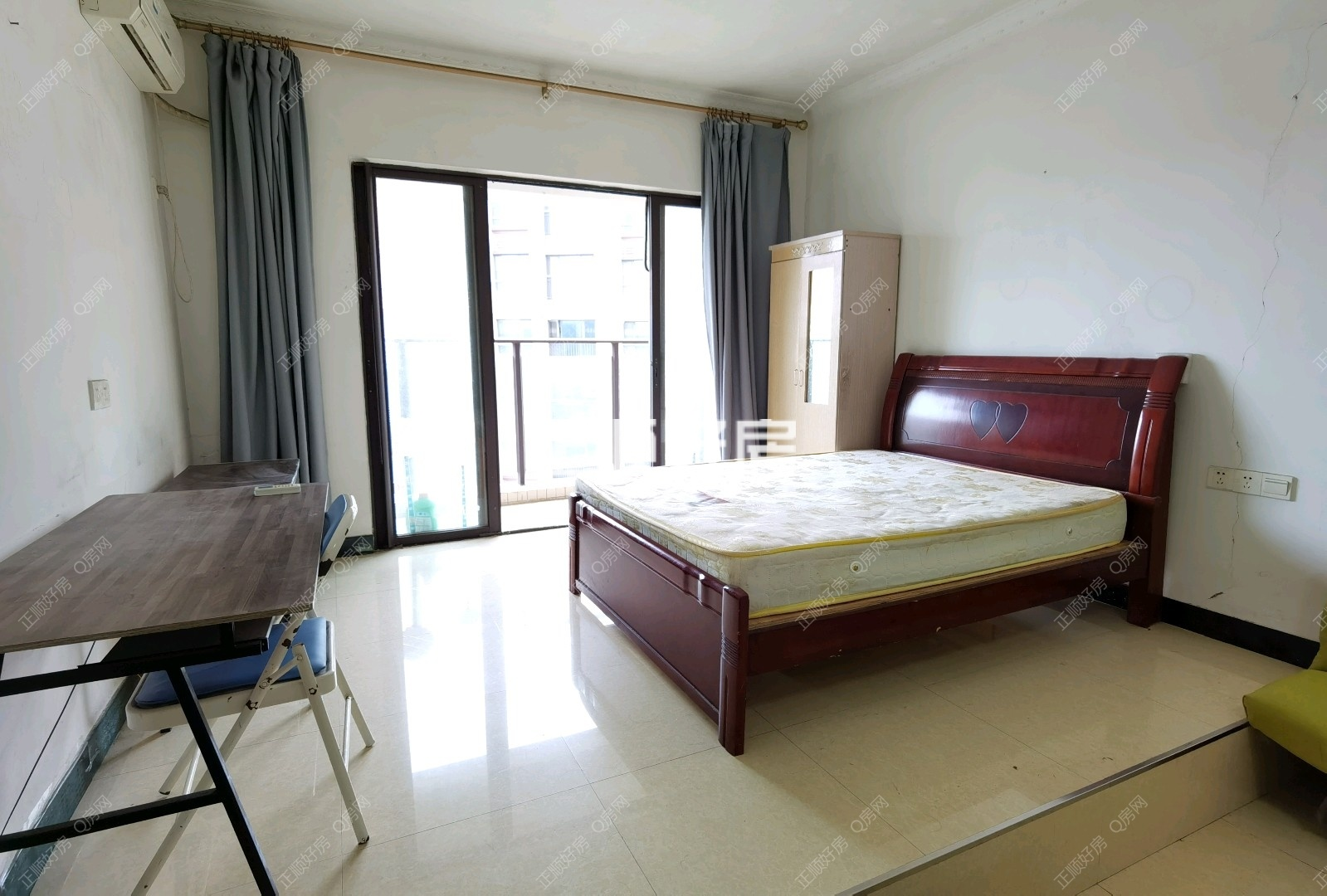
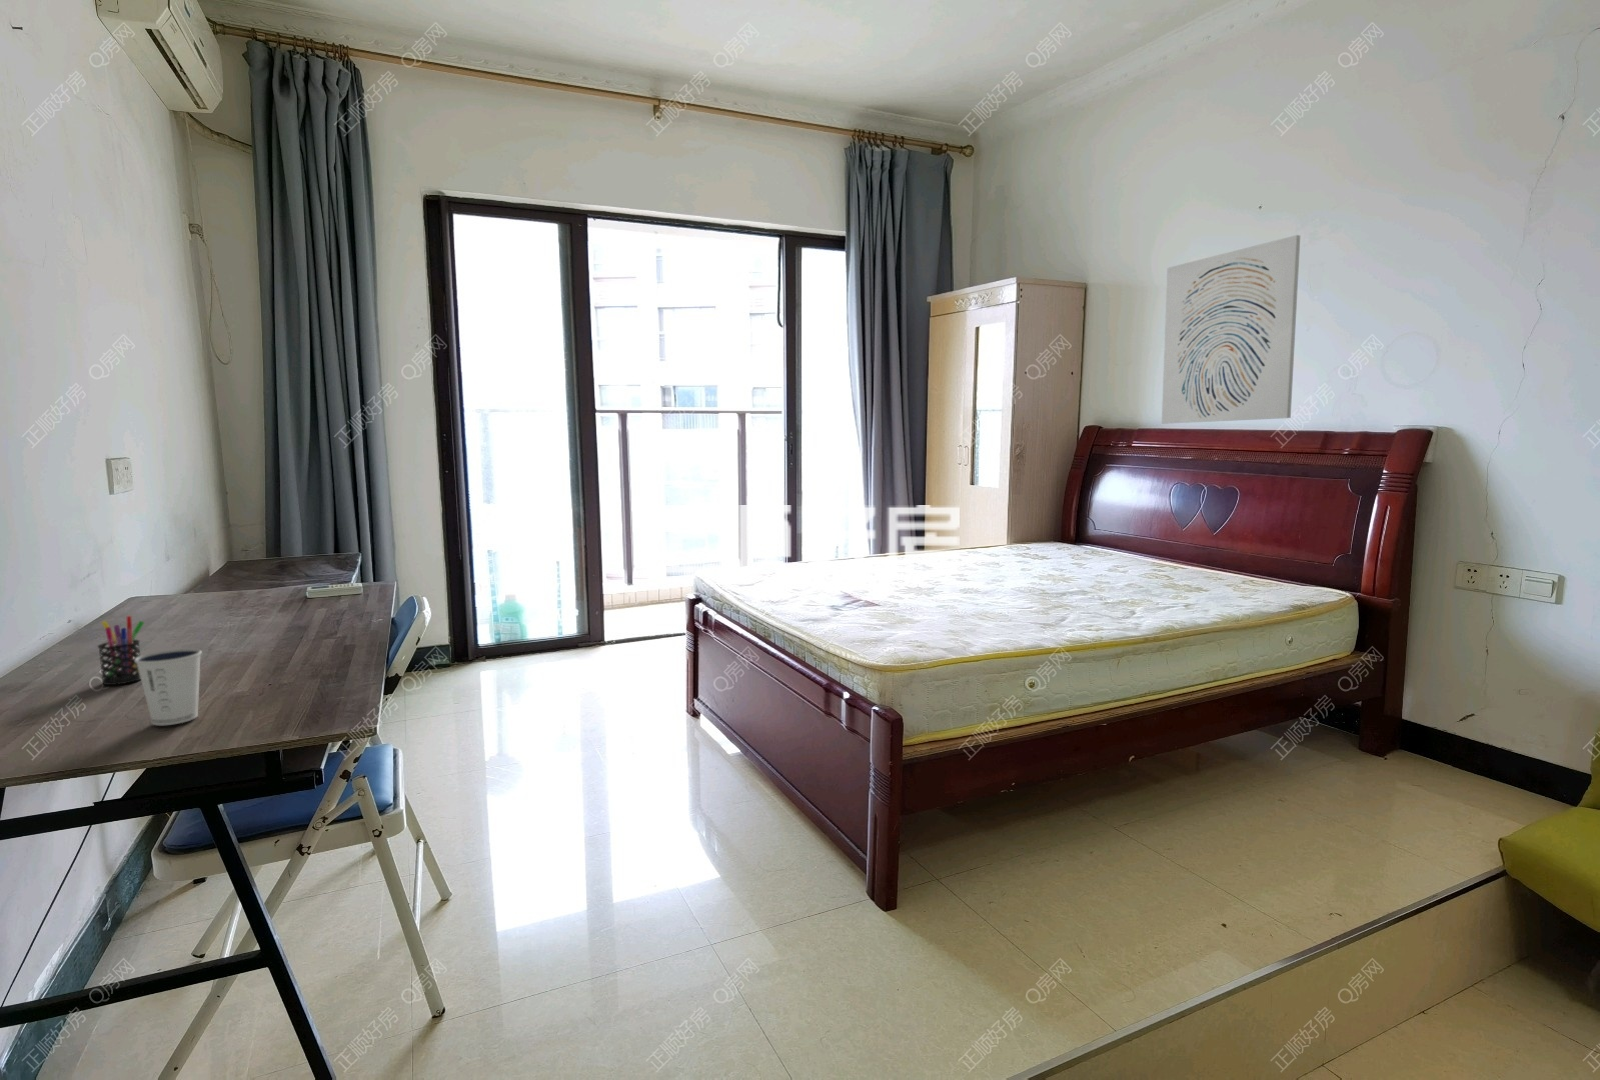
+ pen holder [96,615,145,686]
+ wall art [1161,234,1301,425]
+ dixie cup [135,648,203,726]
